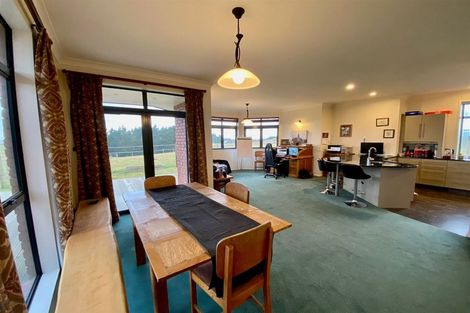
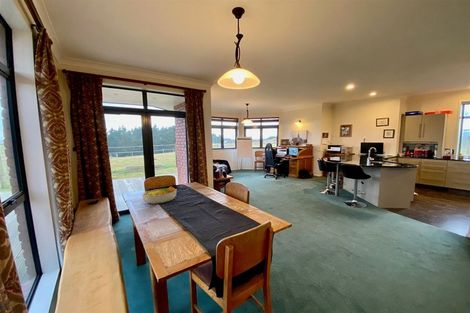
+ fruit bowl [141,186,178,205]
